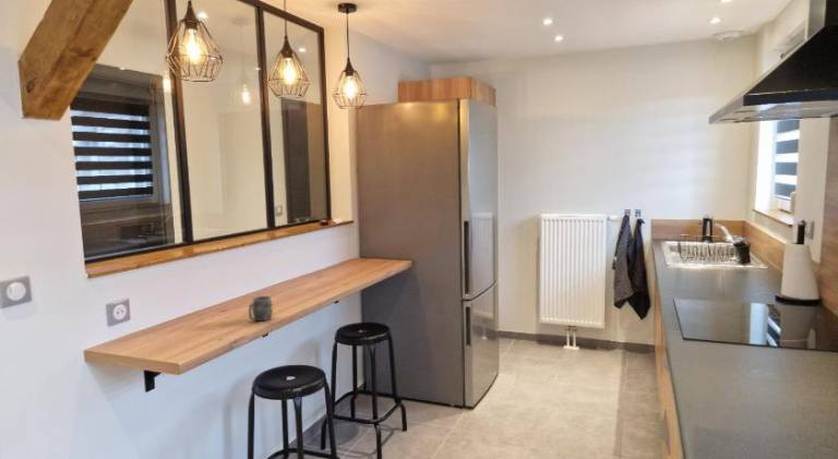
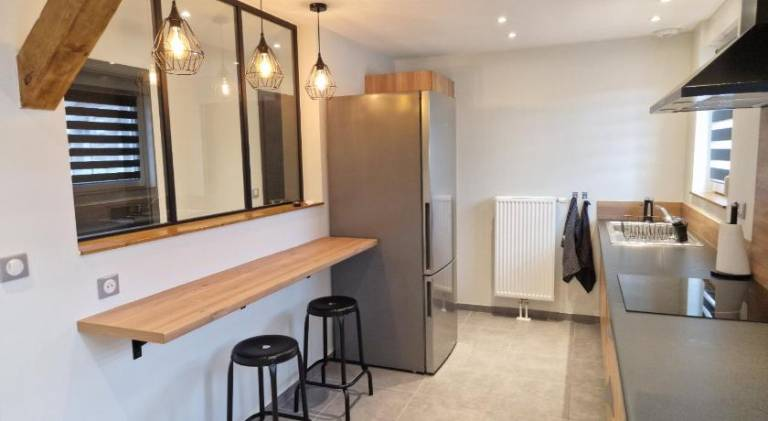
- mug [248,295,274,322]
